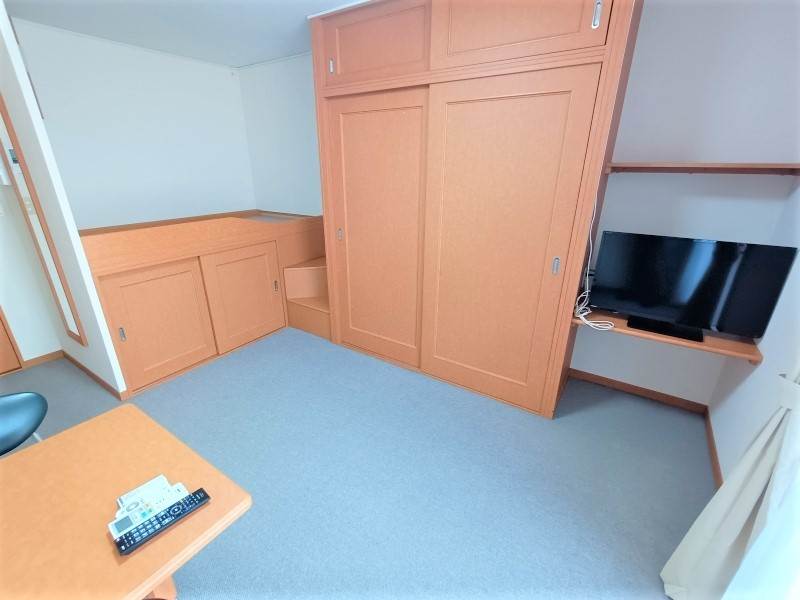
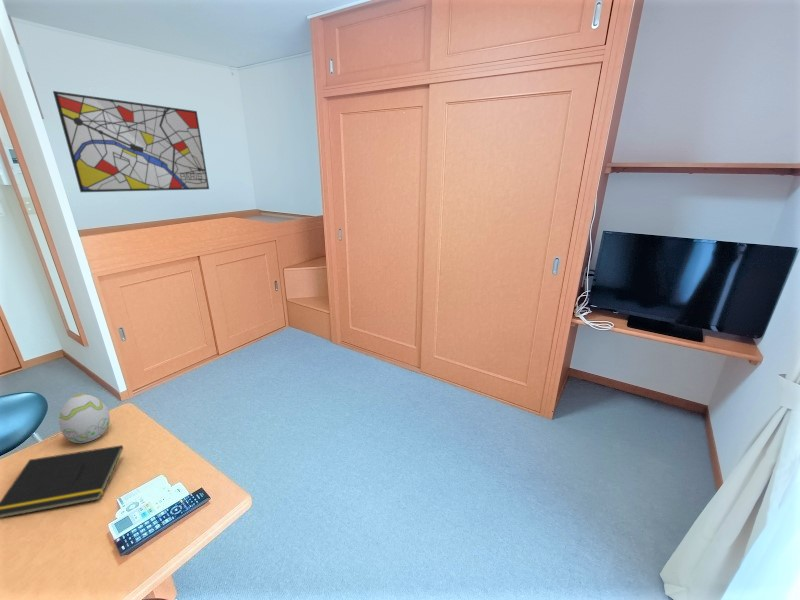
+ wall art [52,90,210,193]
+ notepad [0,444,124,519]
+ decorative egg [58,393,111,444]
